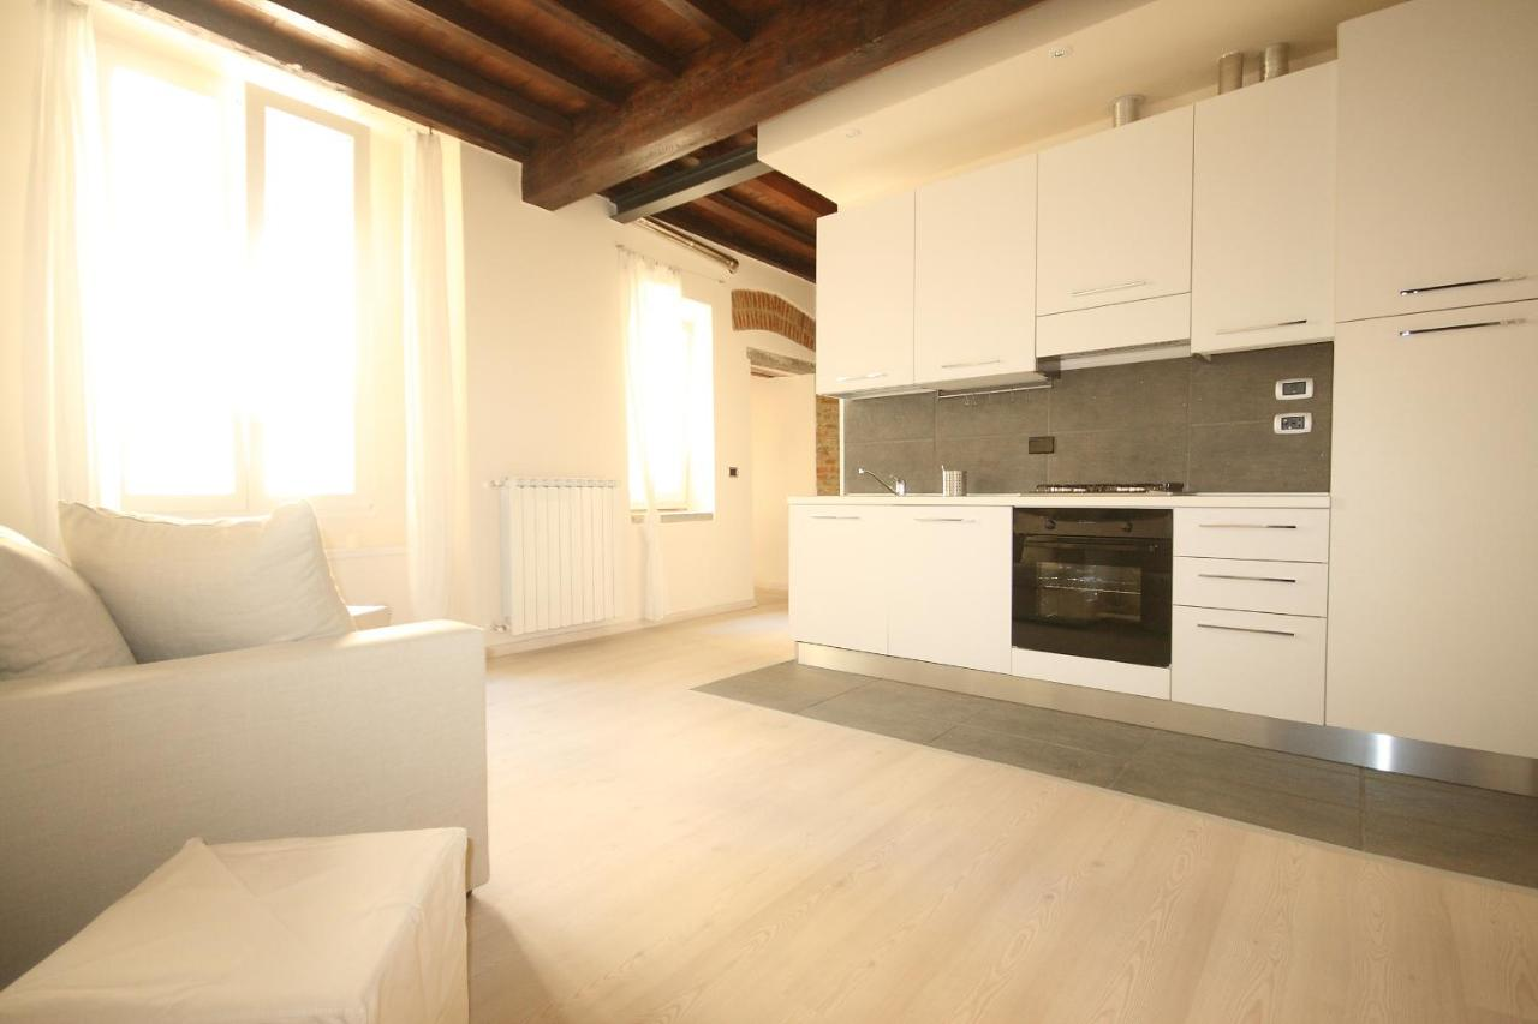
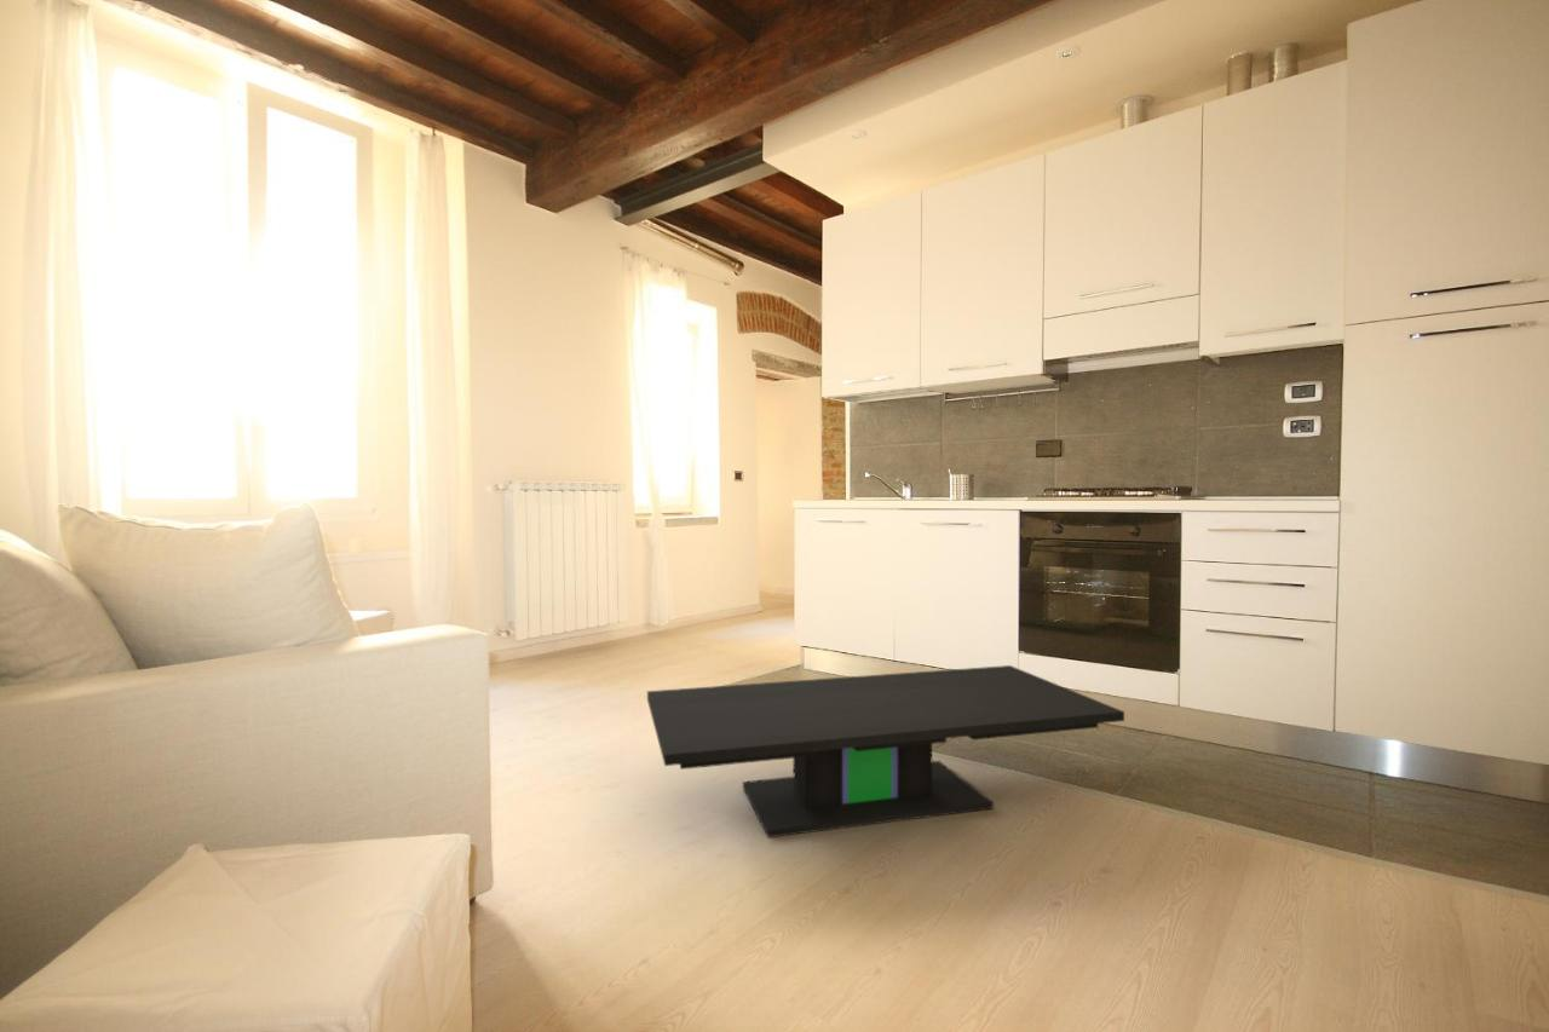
+ coffee table [646,664,1125,838]
